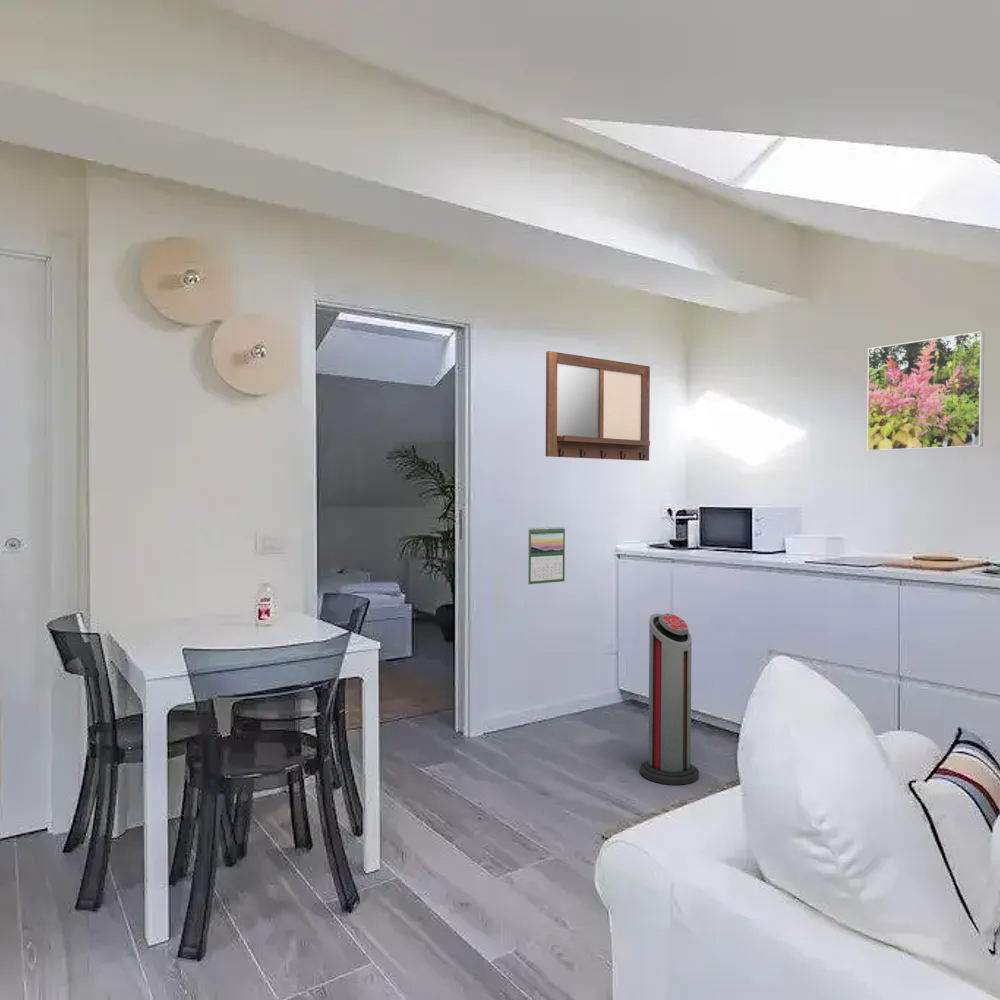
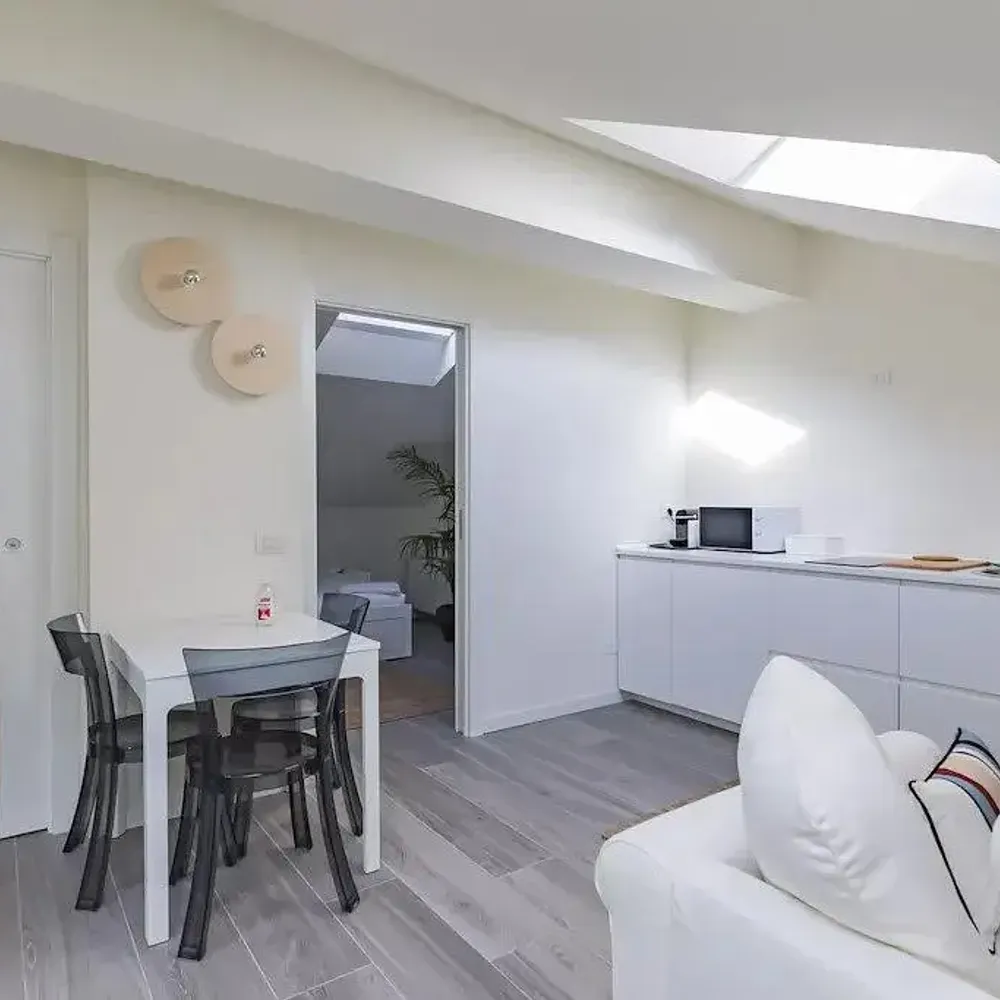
- air purifier [639,613,700,786]
- calendar [527,525,566,585]
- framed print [866,330,985,452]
- writing board [545,350,651,462]
